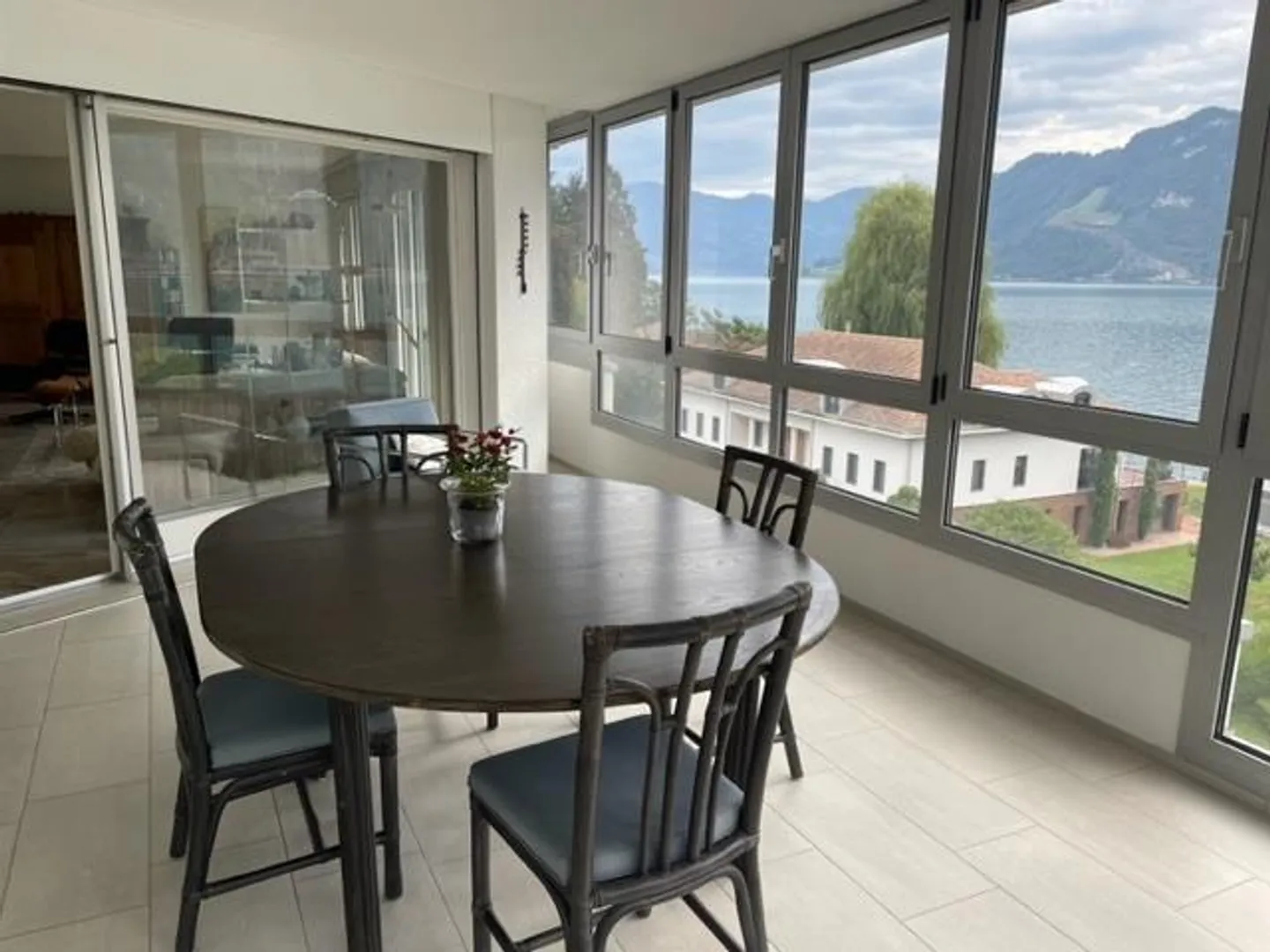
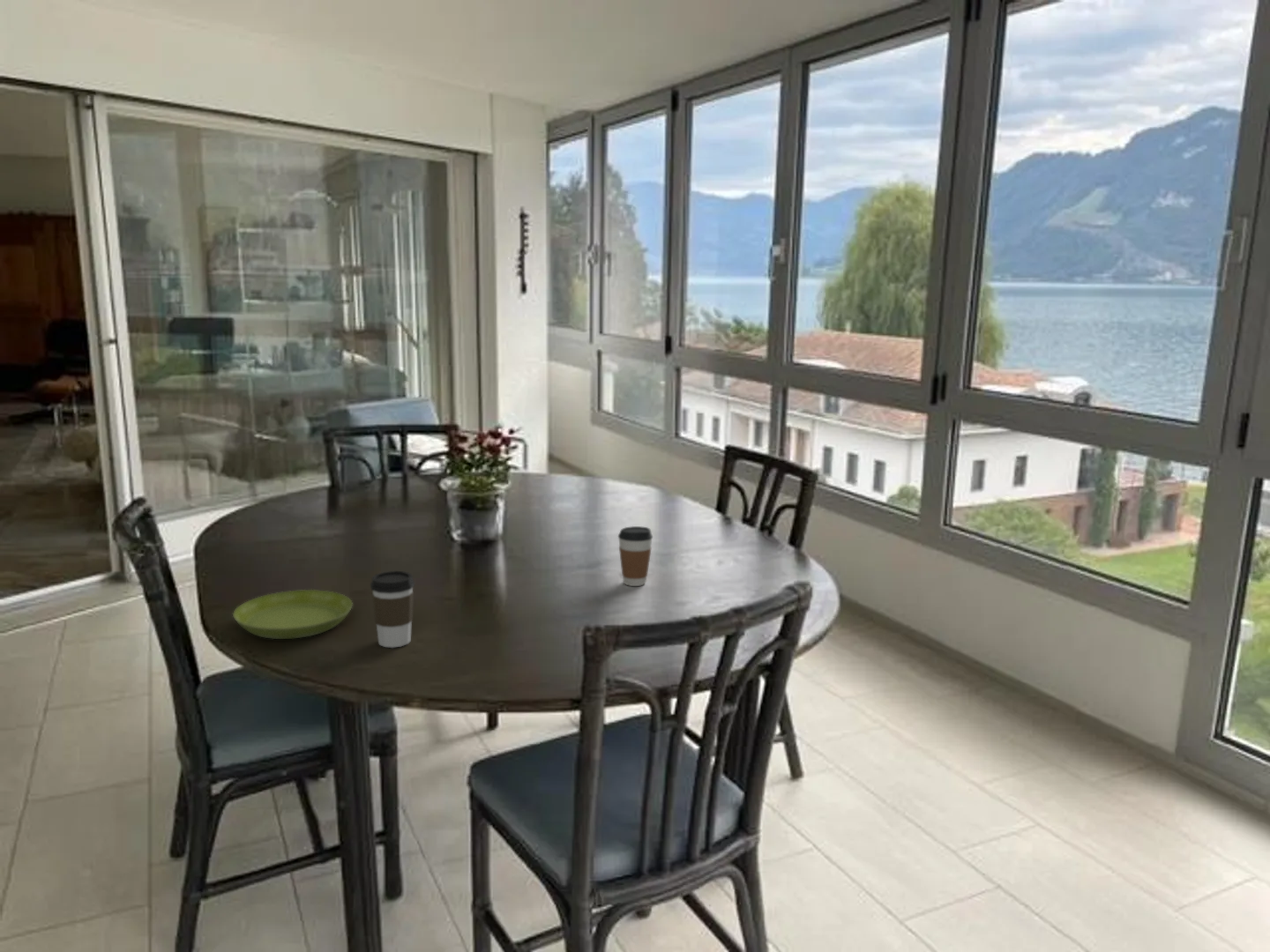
+ coffee cup [617,525,654,587]
+ coffee cup [370,570,415,649]
+ saucer [232,589,354,640]
